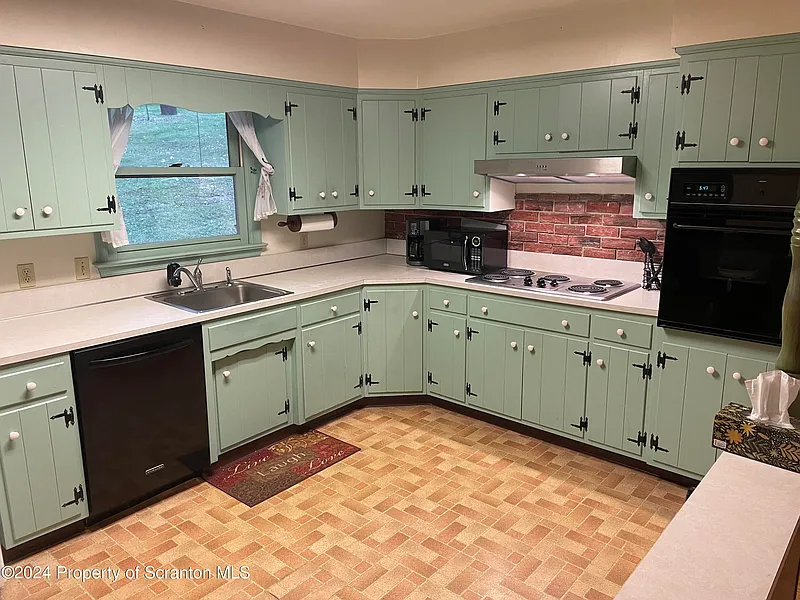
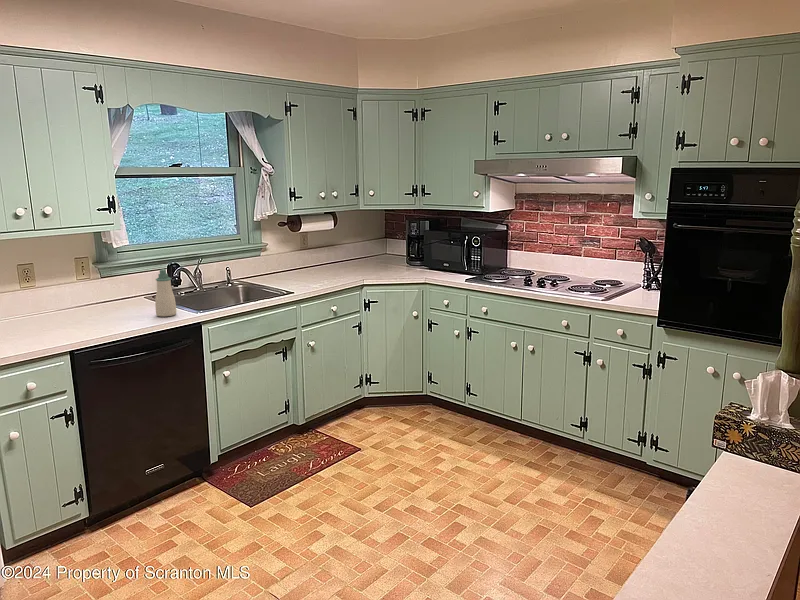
+ soap bottle [154,268,177,318]
